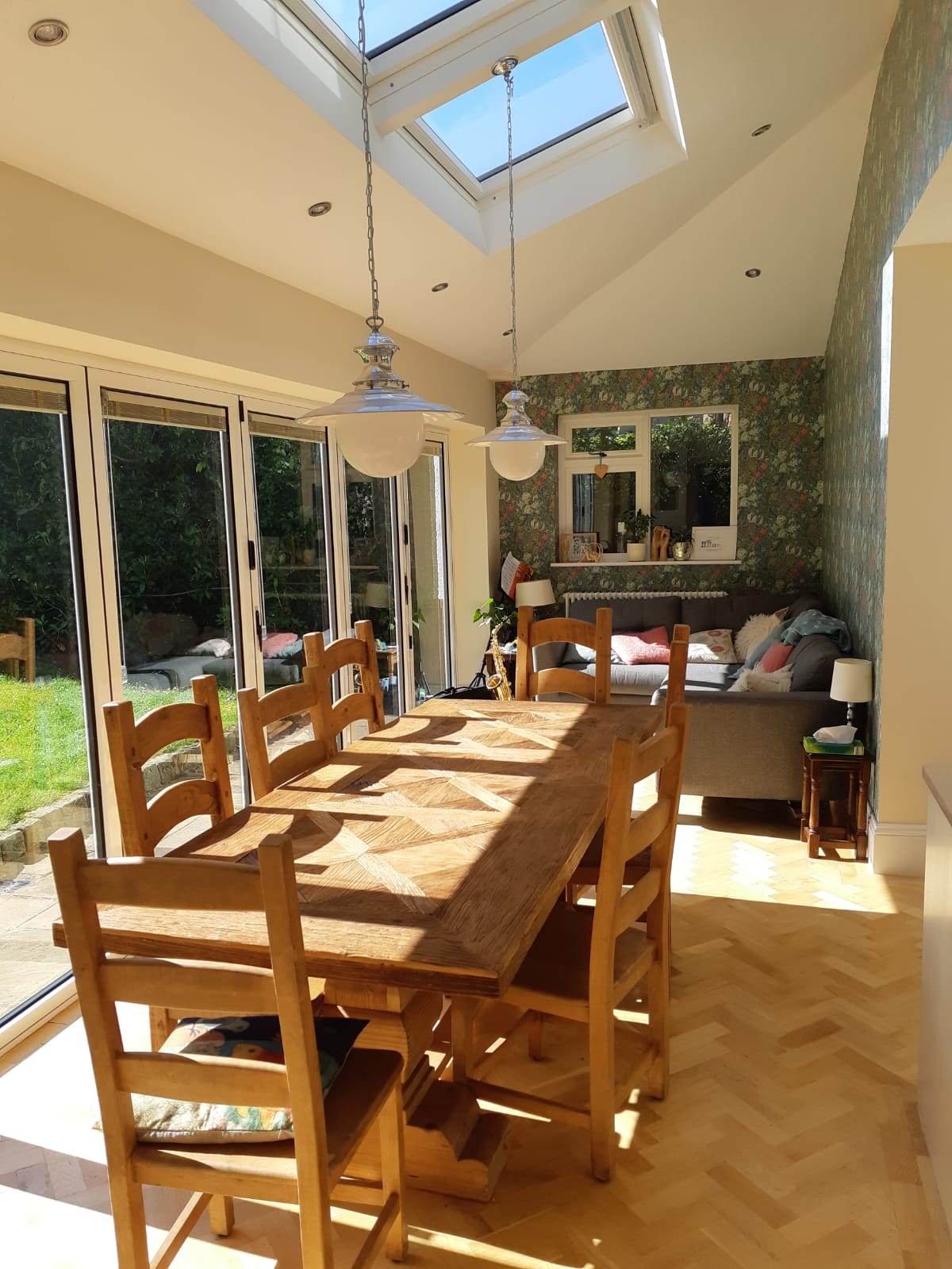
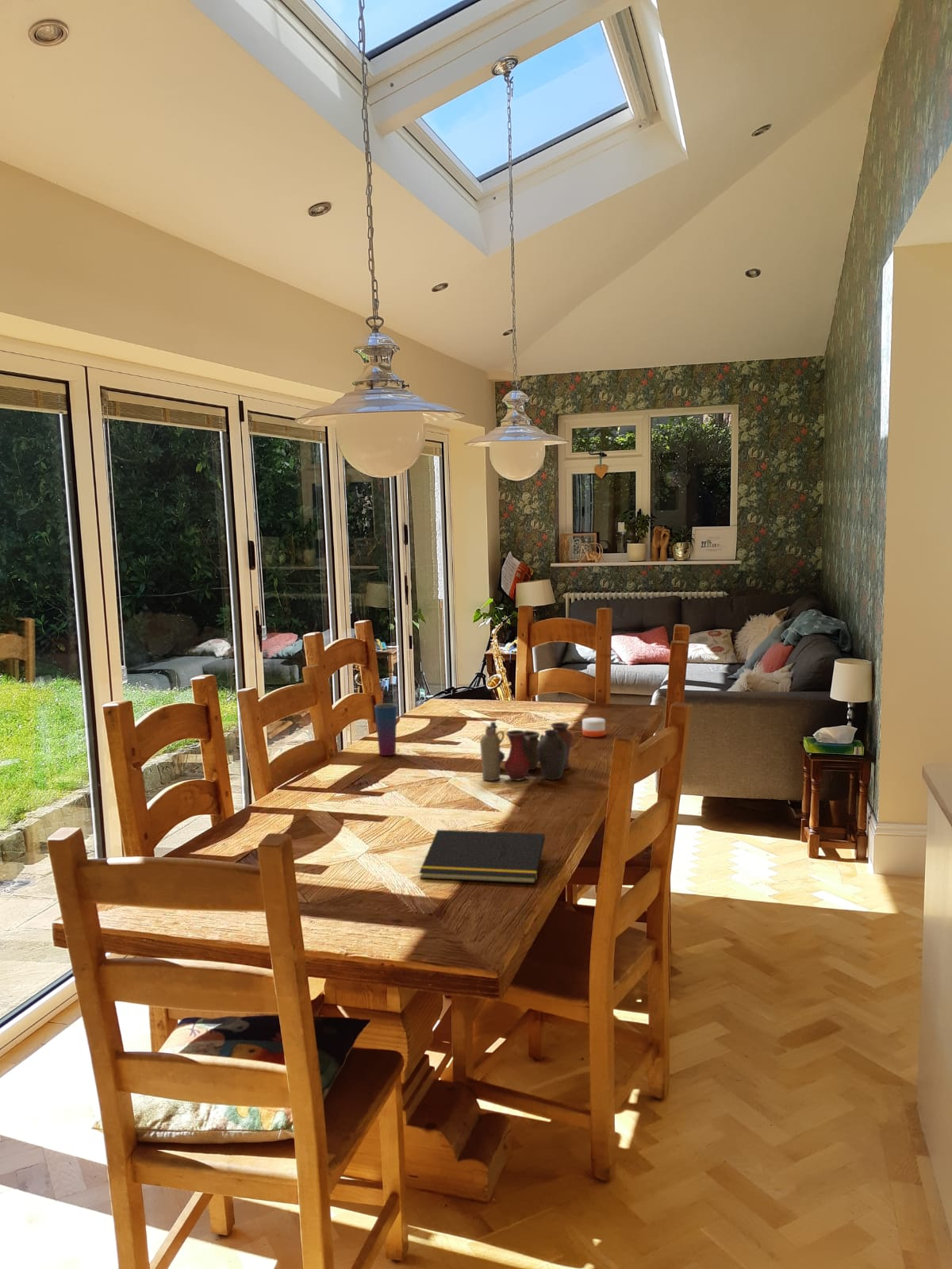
+ candle [582,717,606,738]
+ notepad [419,829,546,884]
+ cup [374,702,397,756]
+ vase [479,721,574,782]
